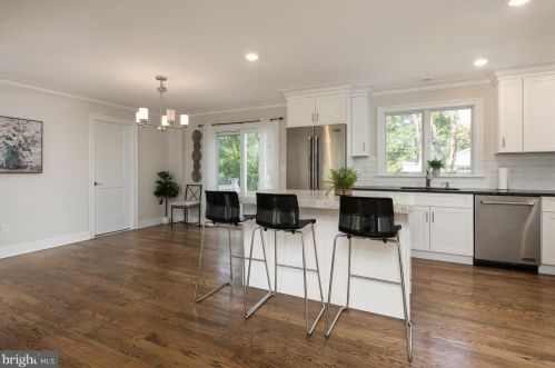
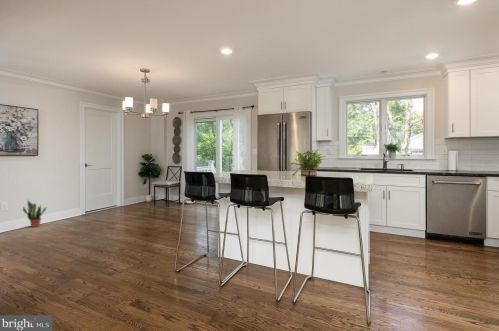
+ potted plant [22,199,47,228]
